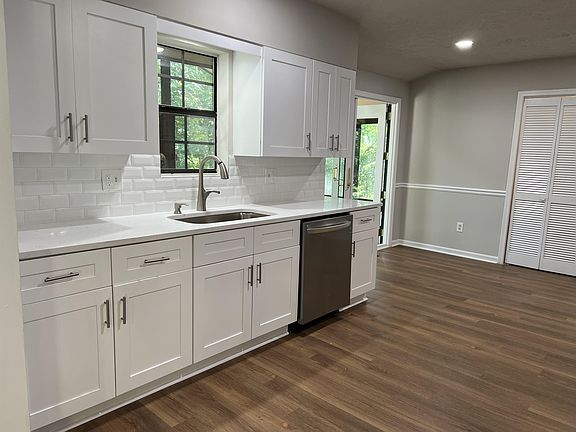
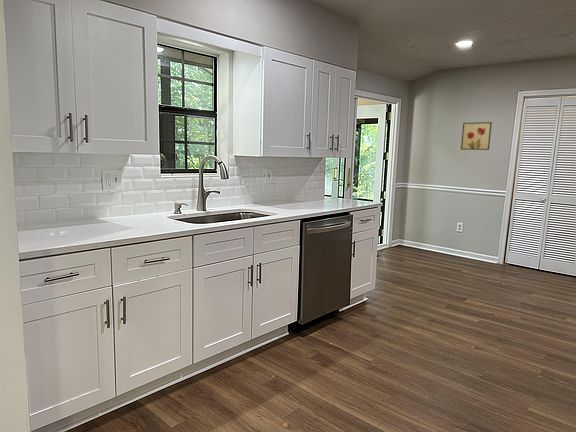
+ wall art [460,121,493,151]
